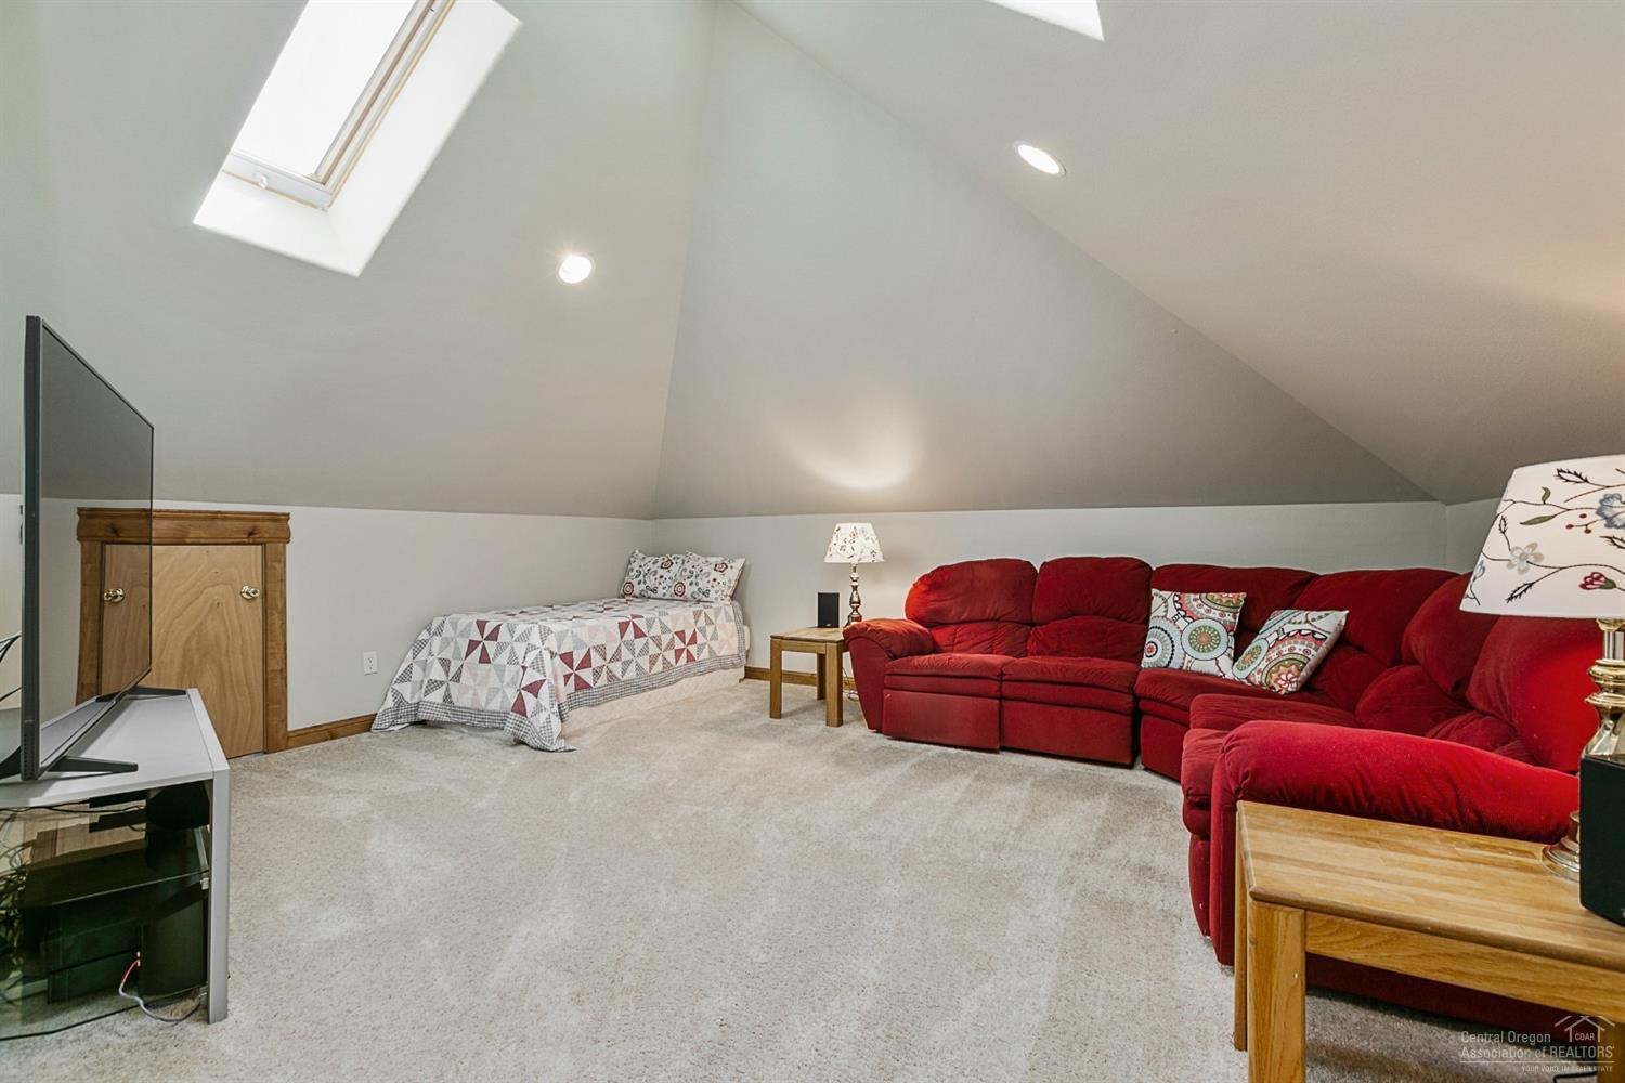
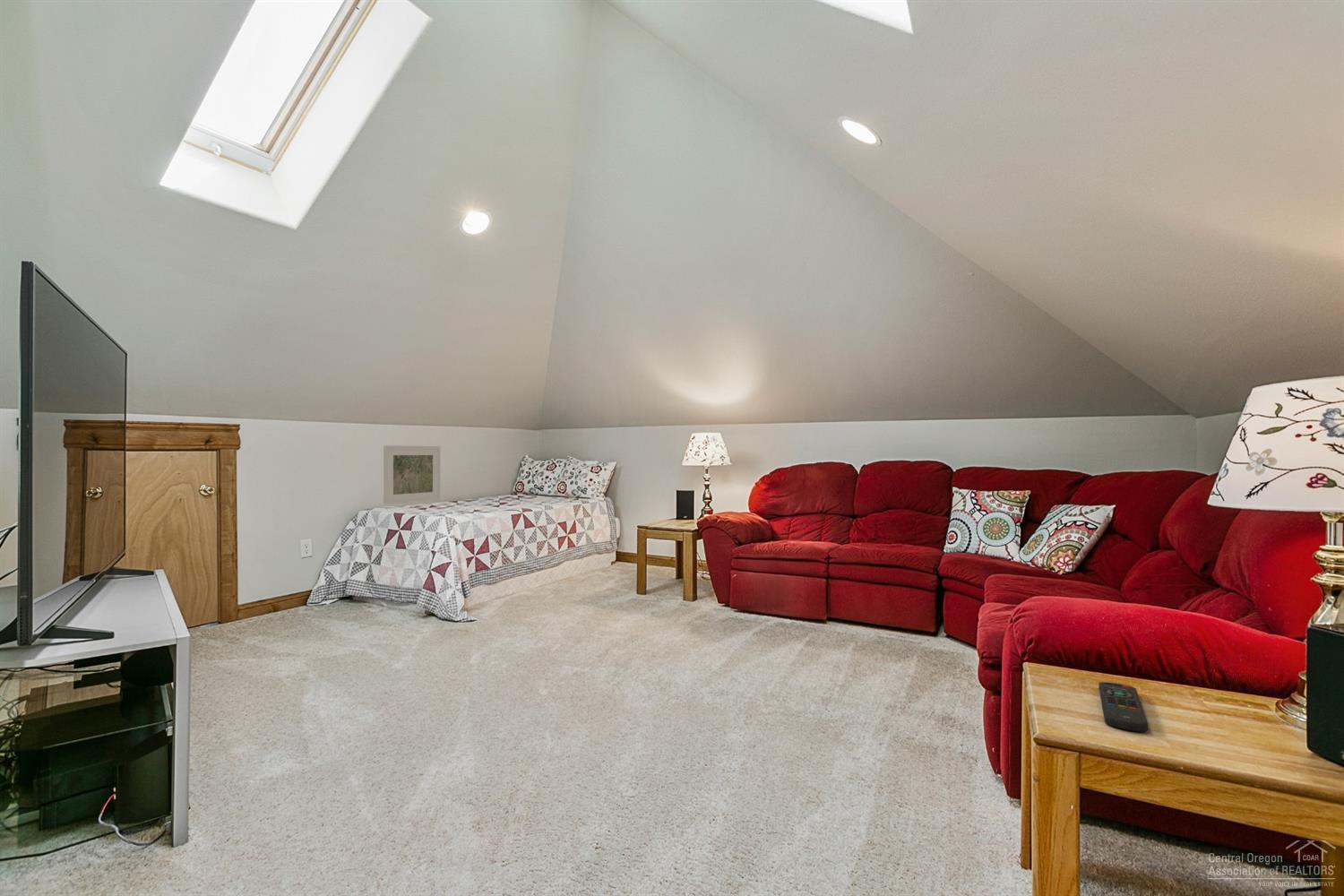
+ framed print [383,444,441,505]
+ remote control [1098,681,1149,733]
